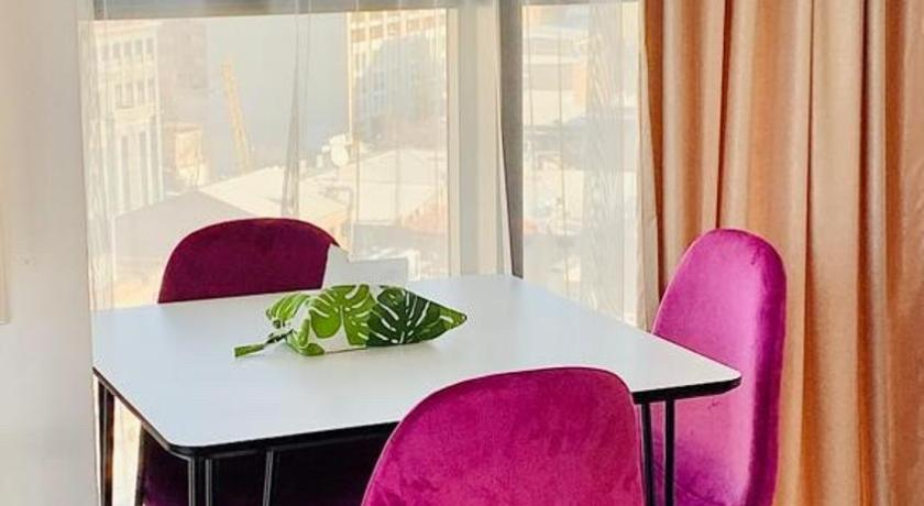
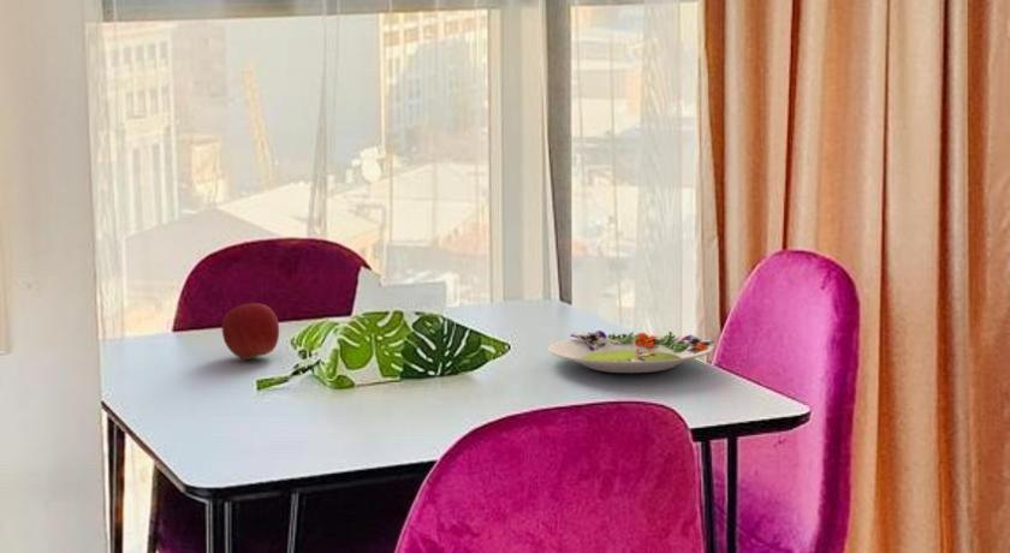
+ apple [221,302,280,361]
+ salad plate [547,329,717,374]
